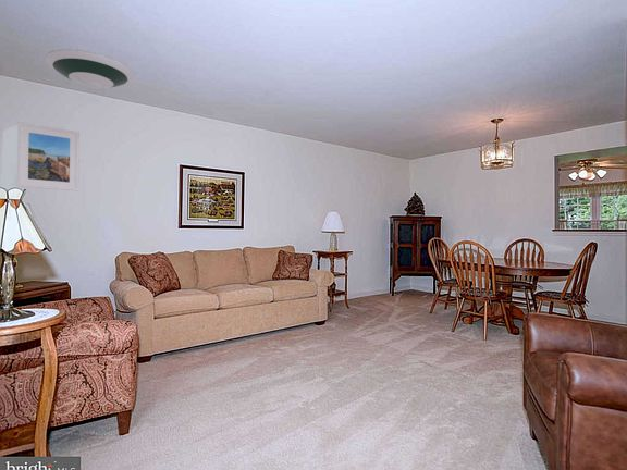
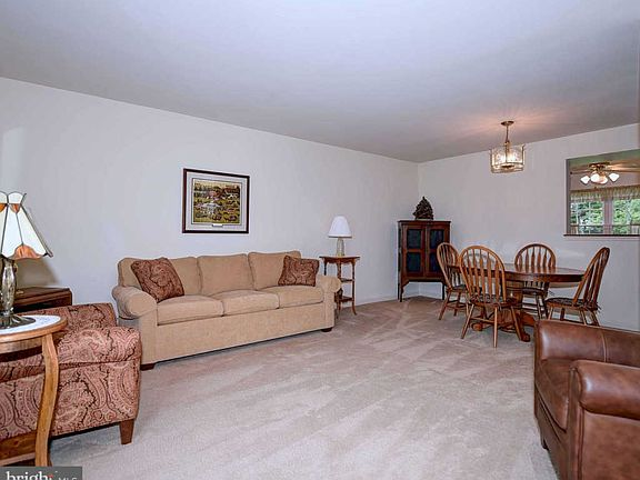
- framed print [16,122,81,191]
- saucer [45,48,135,90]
